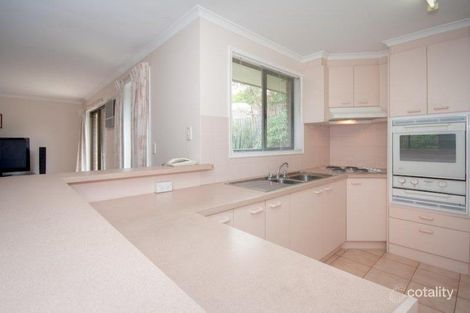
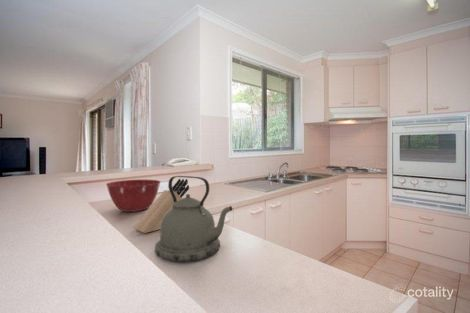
+ knife block [132,178,190,234]
+ kettle [154,175,233,263]
+ mixing bowl [105,179,162,213]
